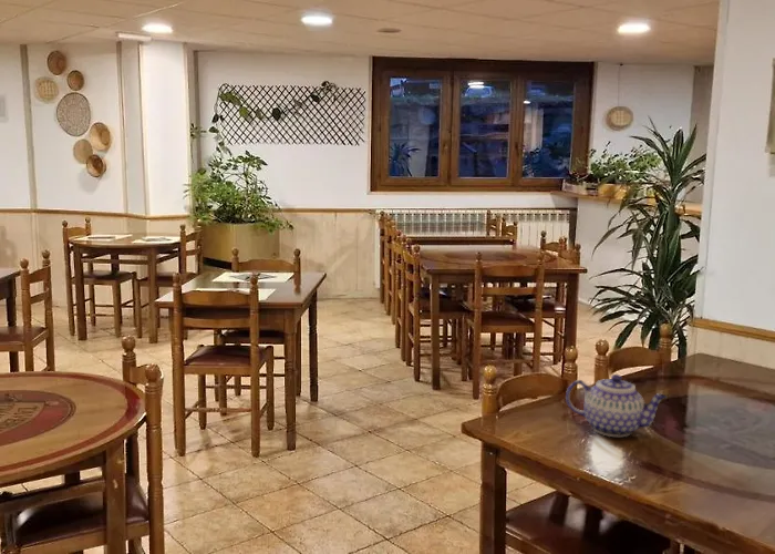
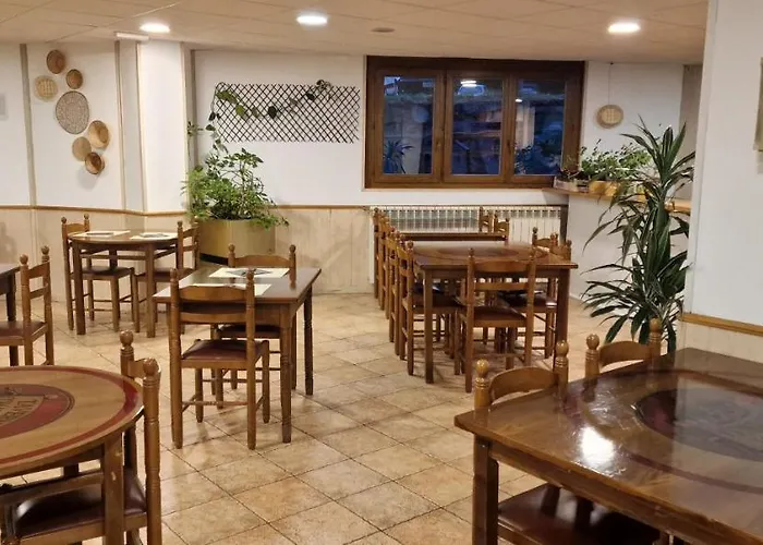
- teapot [565,373,668,438]
